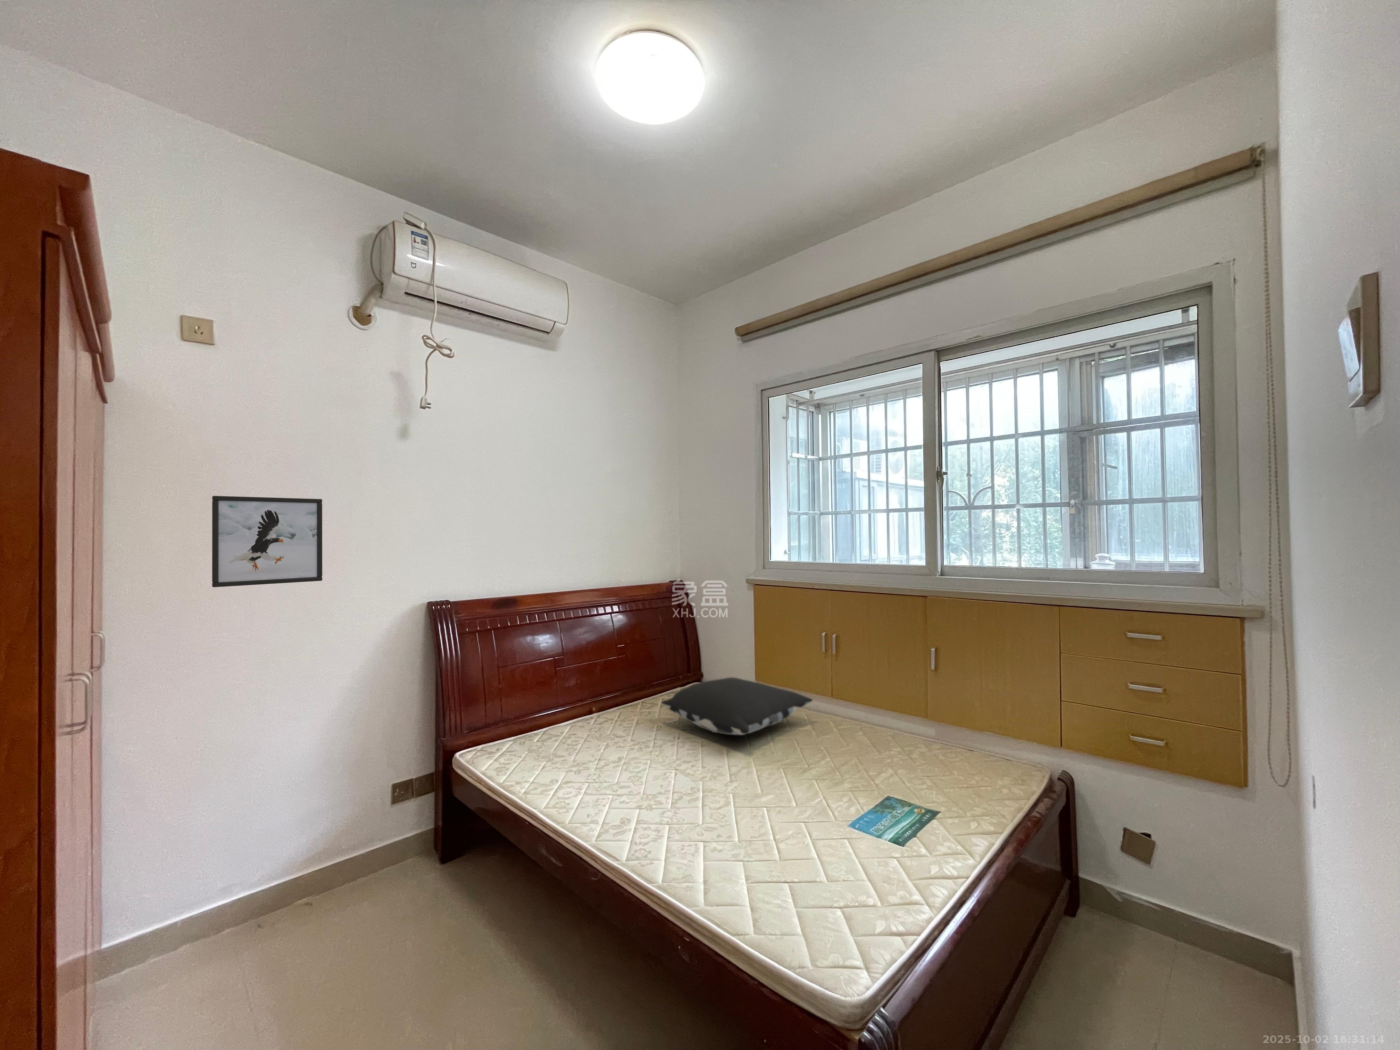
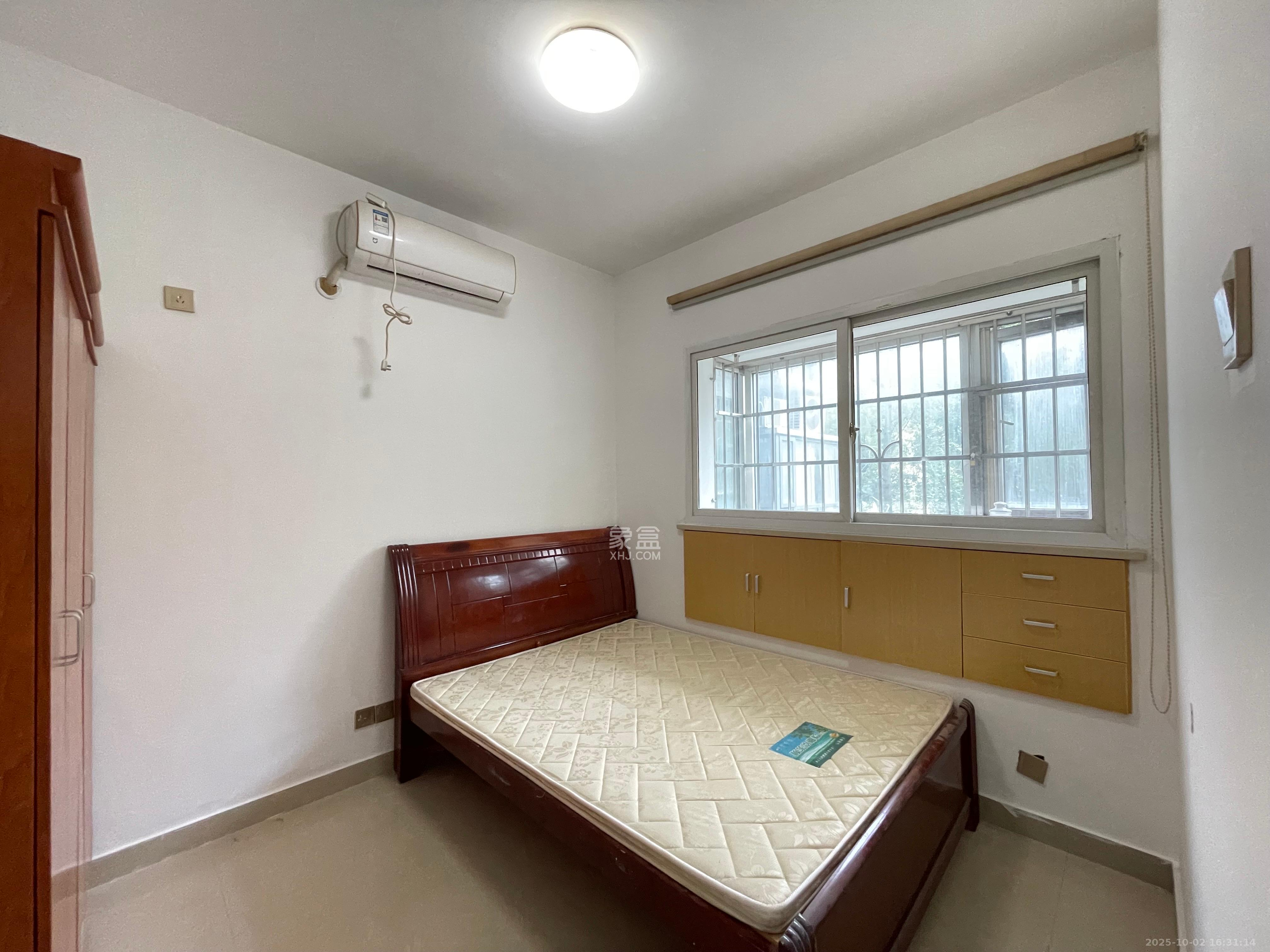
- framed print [212,495,323,588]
- pillow [661,677,812,736]
